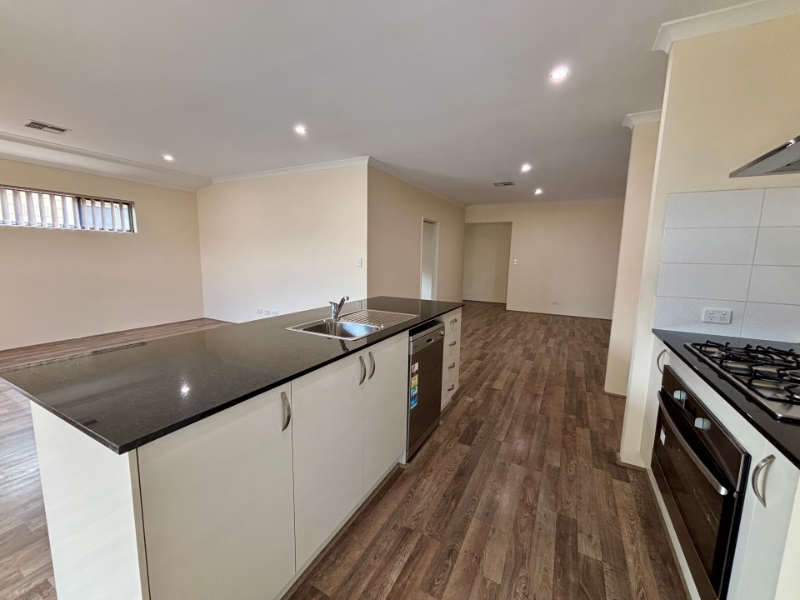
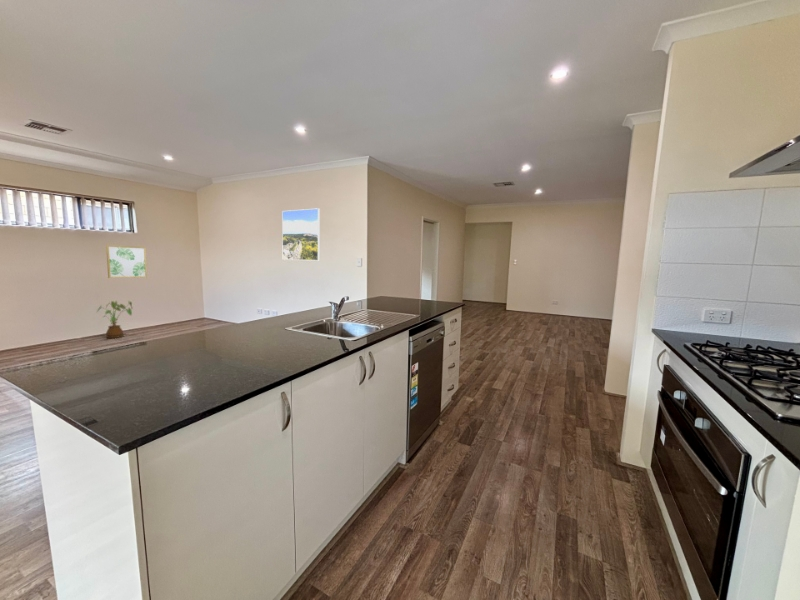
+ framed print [281,207,321,261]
+ wall art [105,244,148,279]
+ house plant [96,300,134,339]
